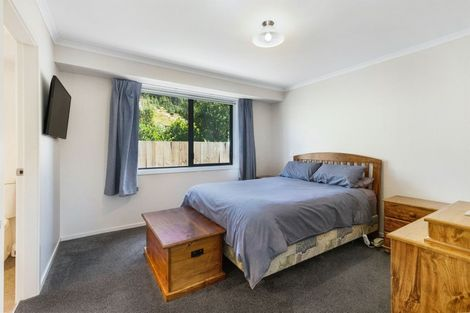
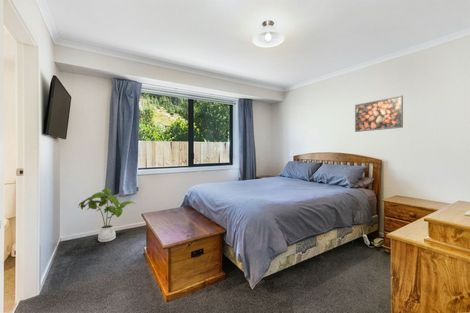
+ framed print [354,95,404,133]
+ house plant [78,188,135,243]
